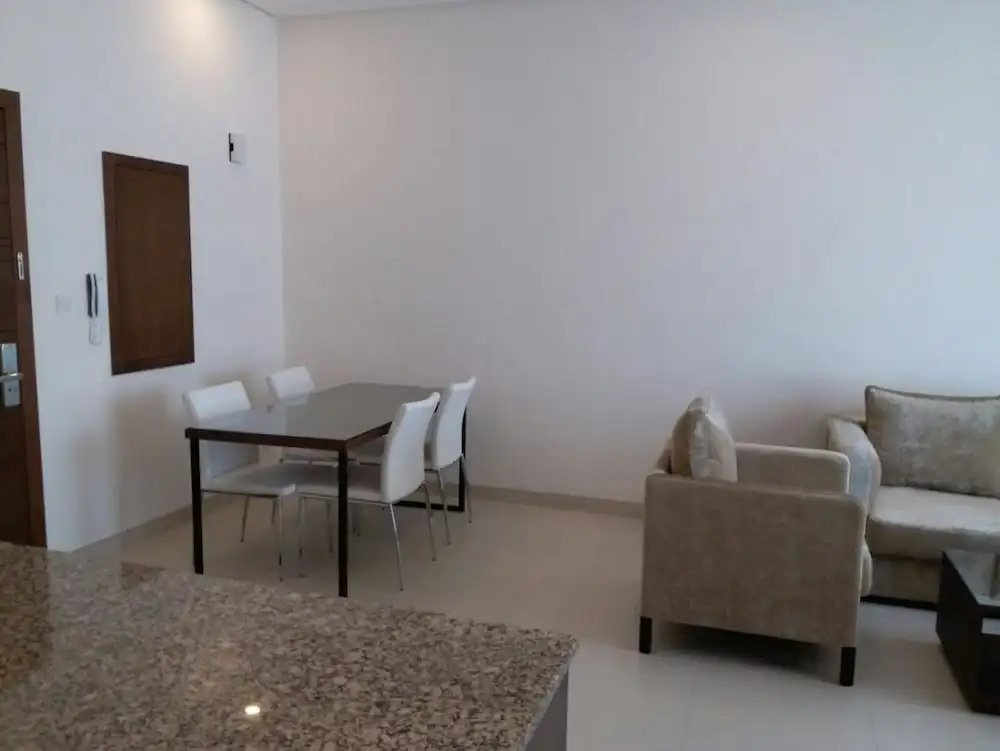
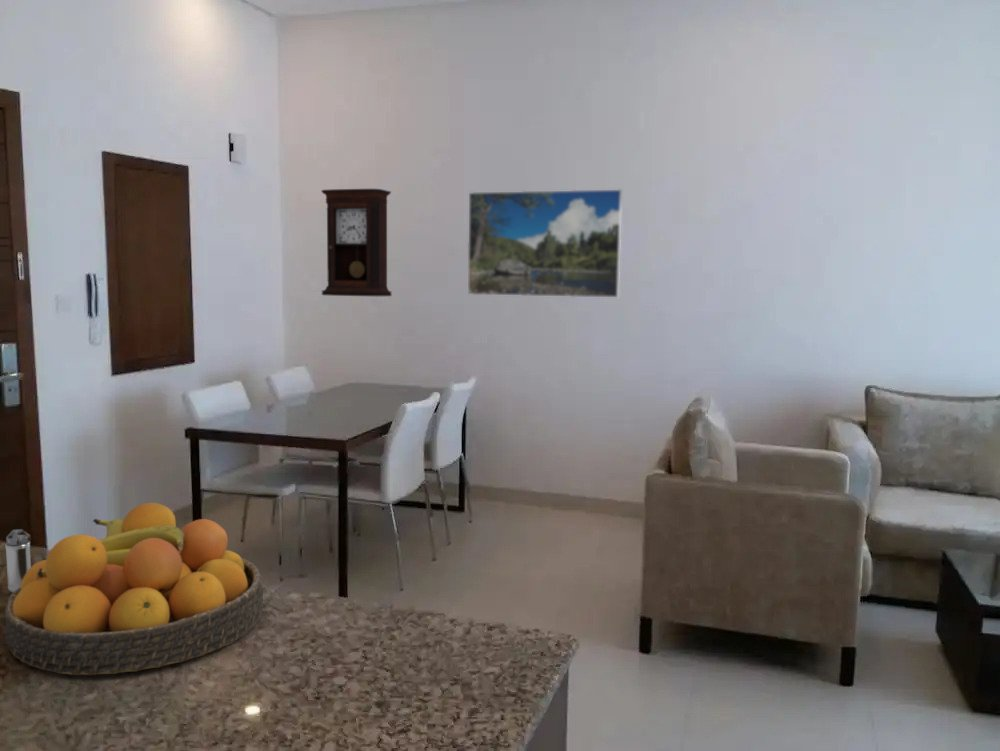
+ pendulum clock [320,188,393,297]
+ shaker [4,528,32,593]
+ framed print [467,189,623,298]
+ fruit bowl [4,502,264,676]
